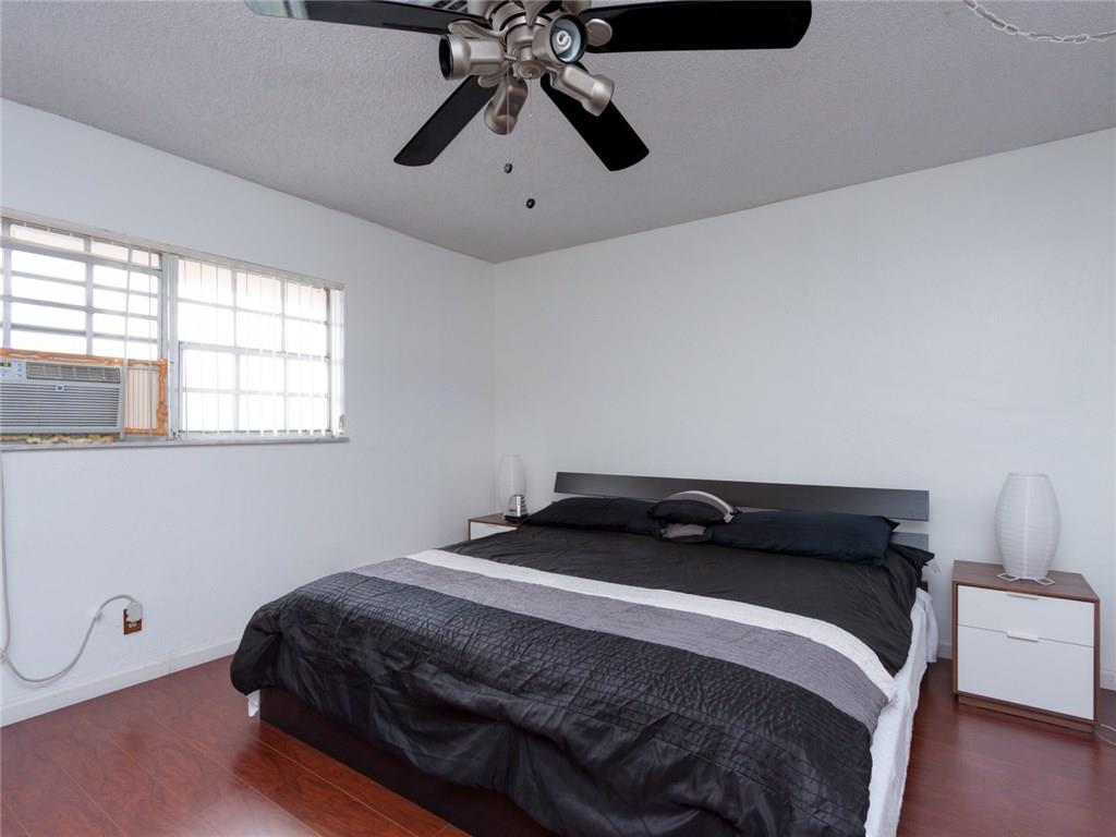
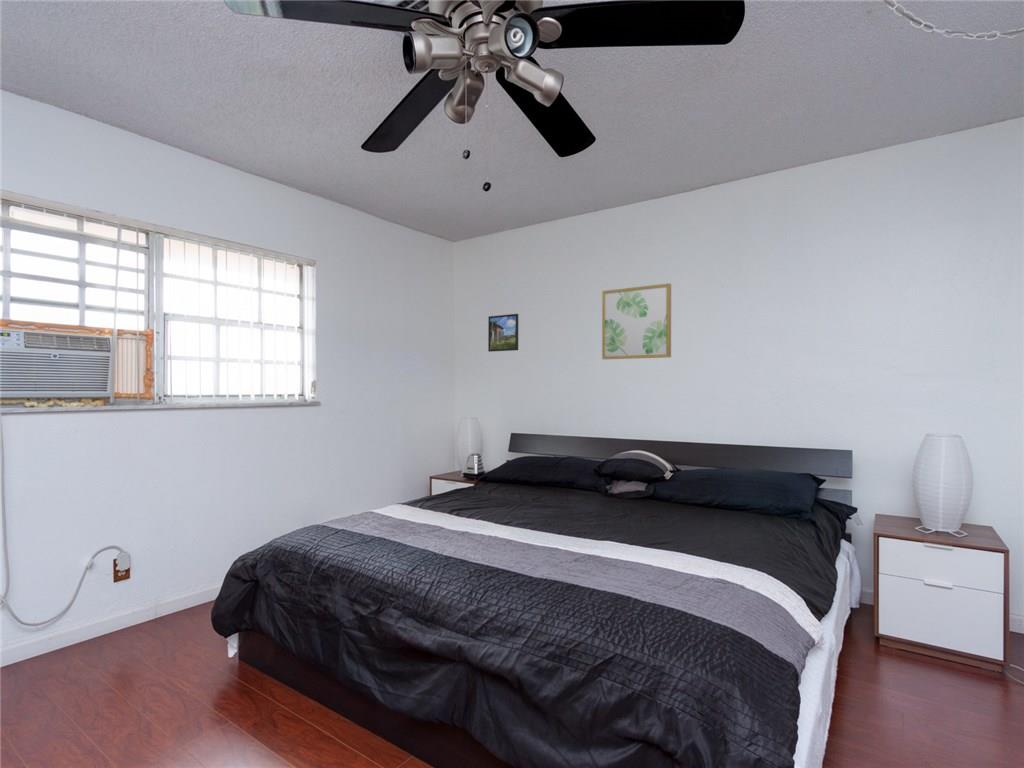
+ wall art [601,282,672,360]
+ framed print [487,313,519,353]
